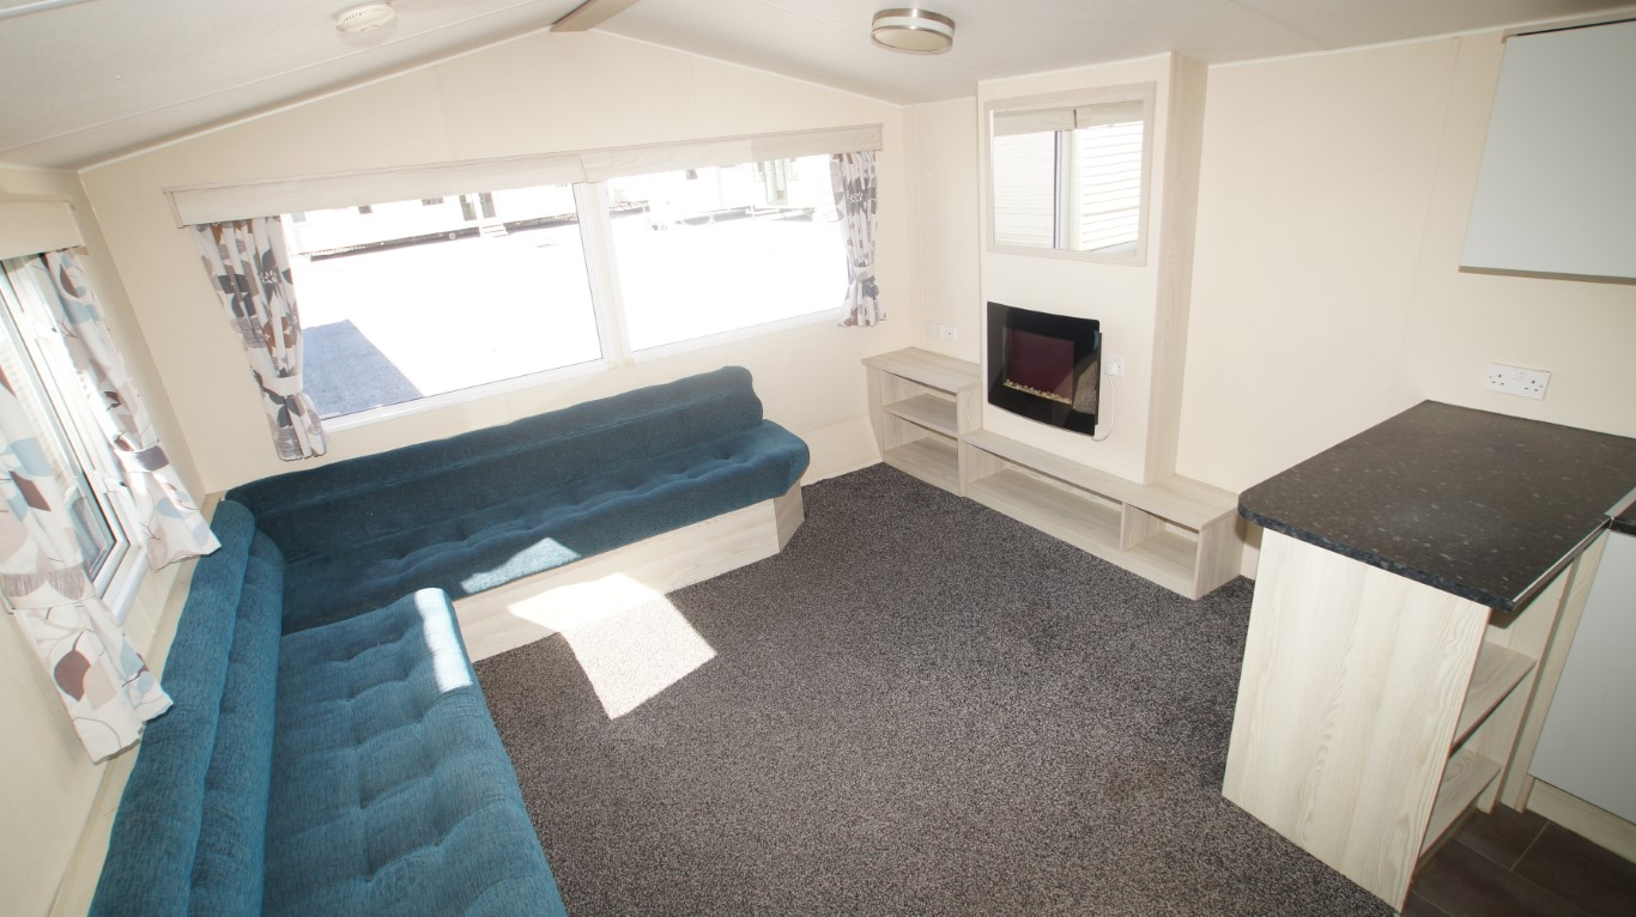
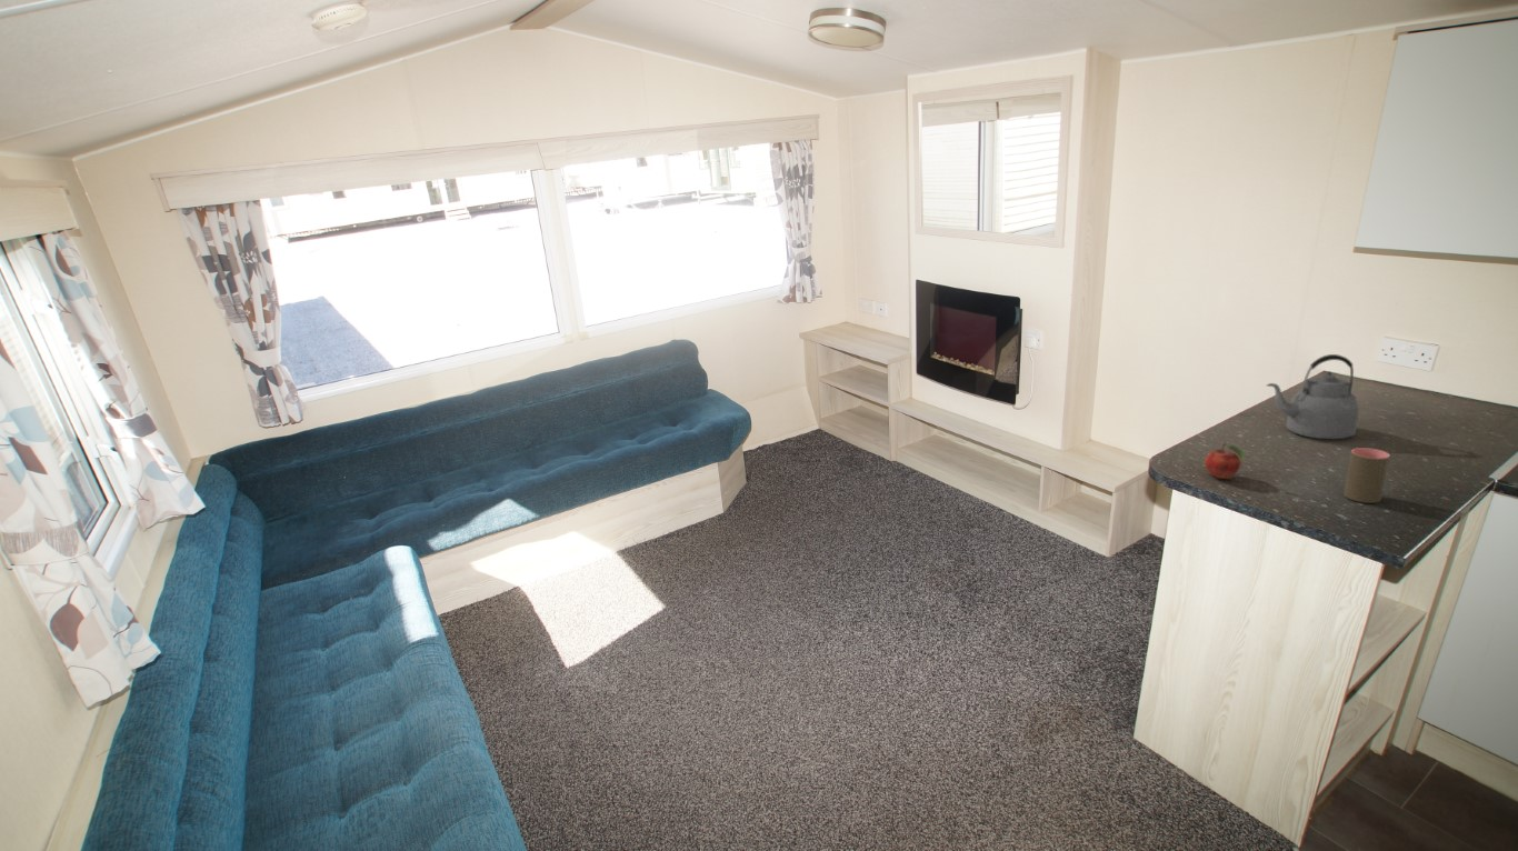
+ kettle [1266,353,1360,440]
+ cup [1342,447,1391,504]
+ fruit [1204,442,1246,480]
